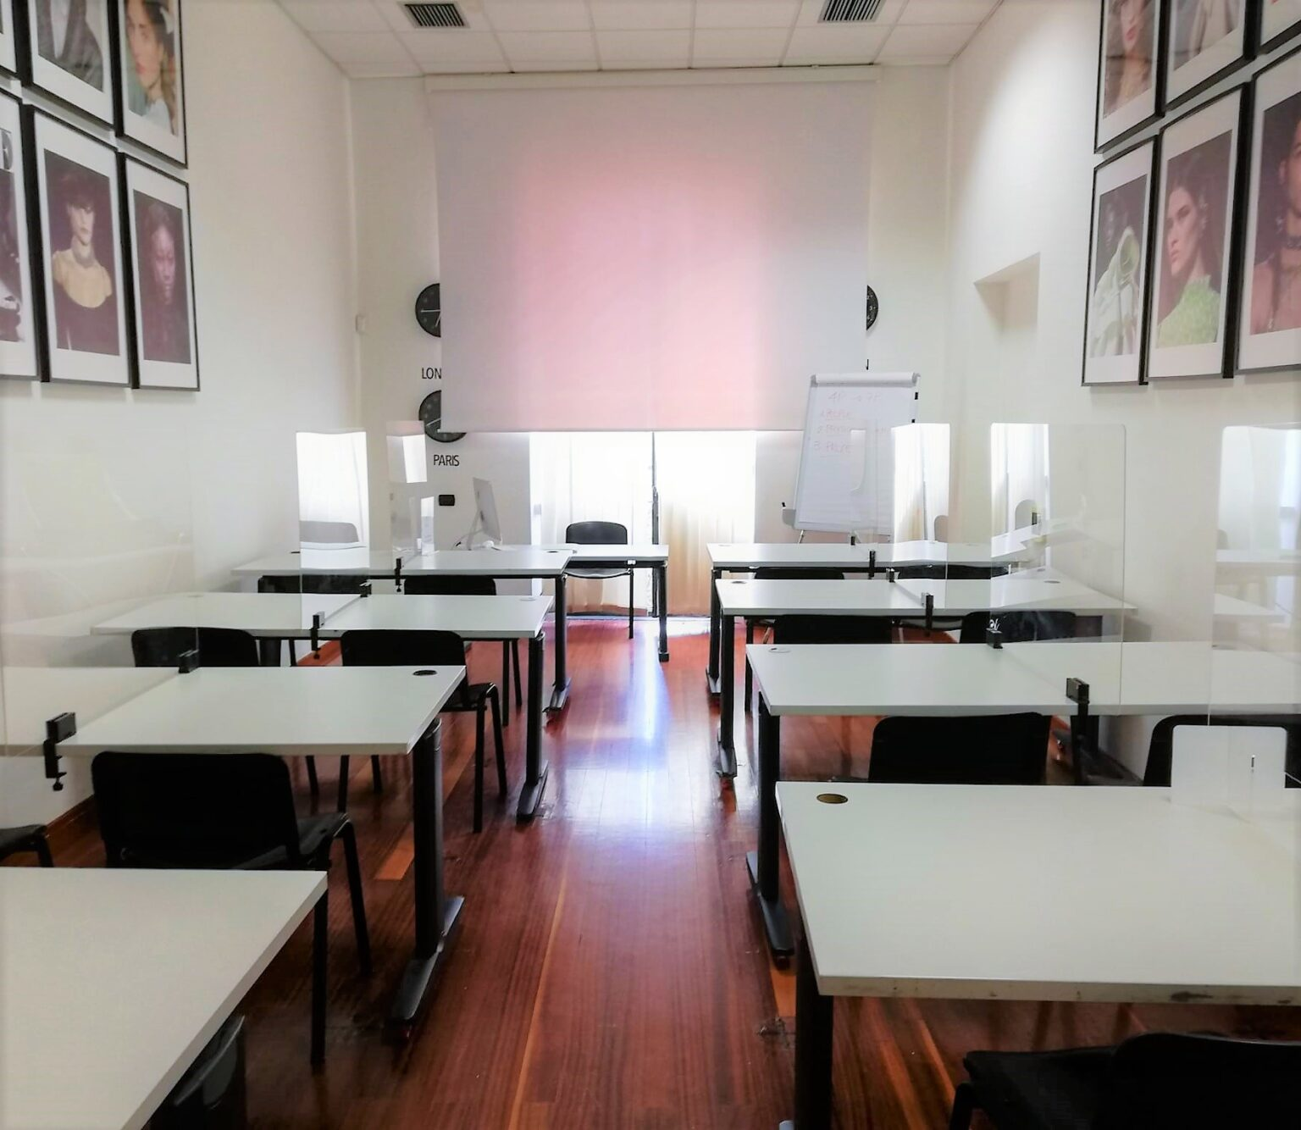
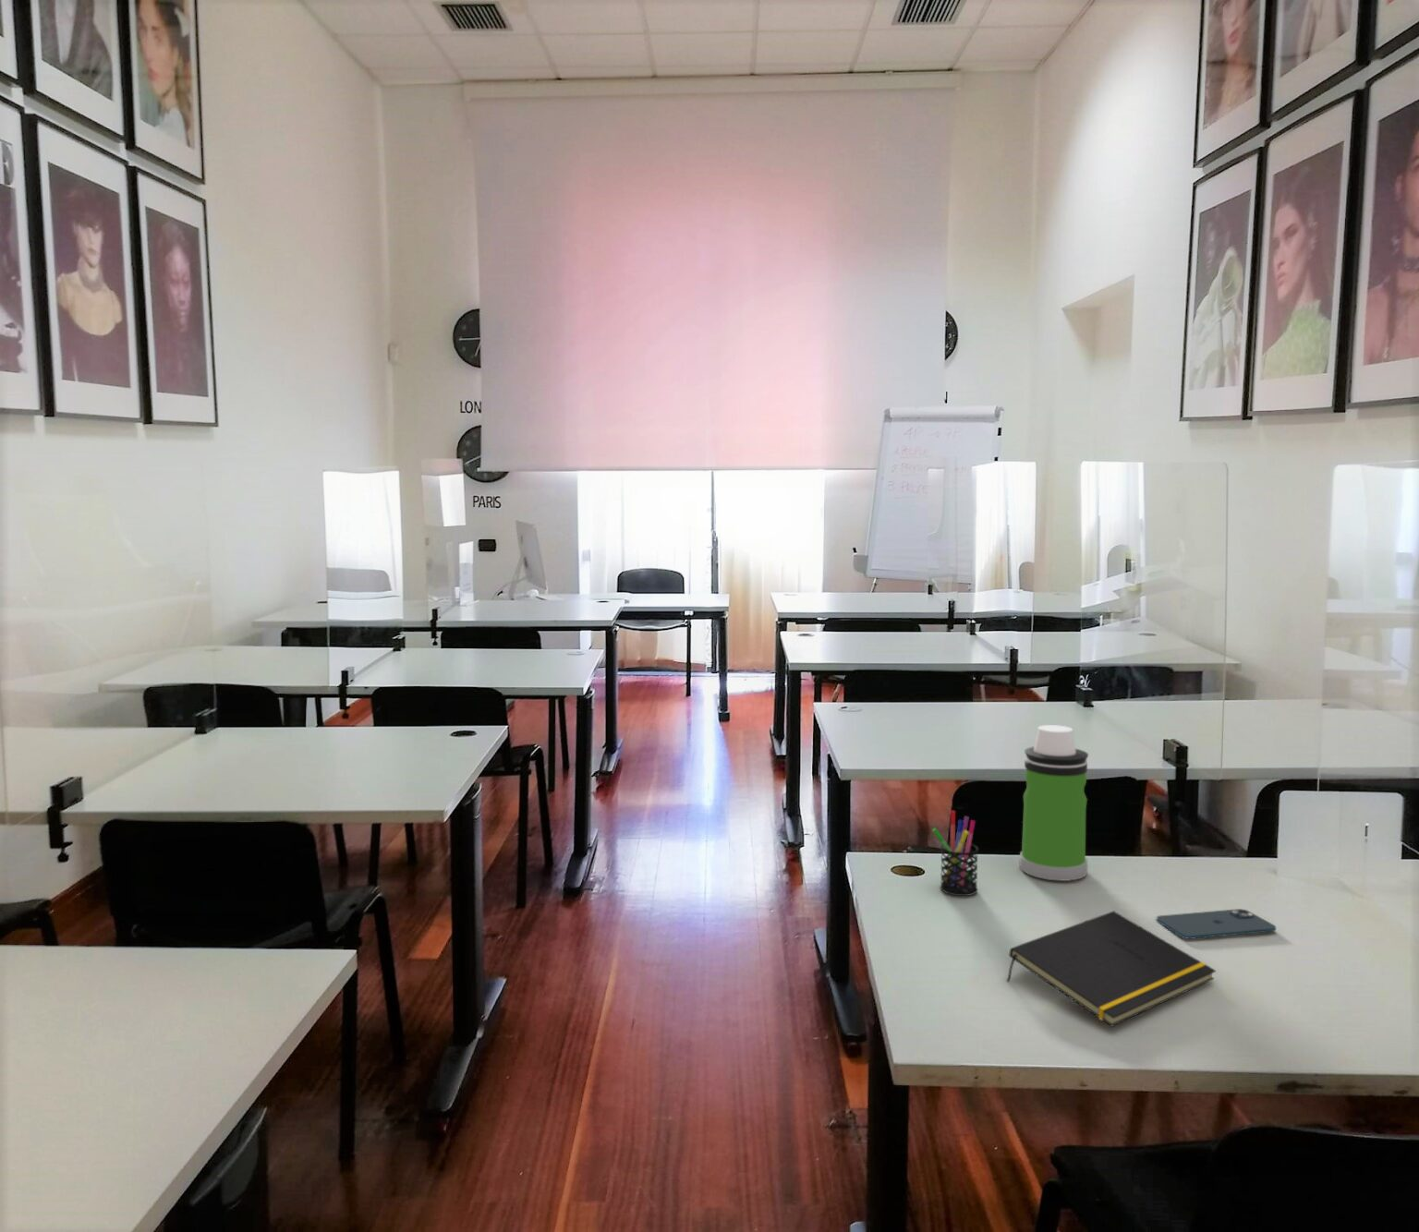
+ water bottle [1018,724,1090,882]
+ notepad [1006,911,1216,1027]
+ smartphone [1156,907,1277,940]
+ pen holder [932,810,980,897]
